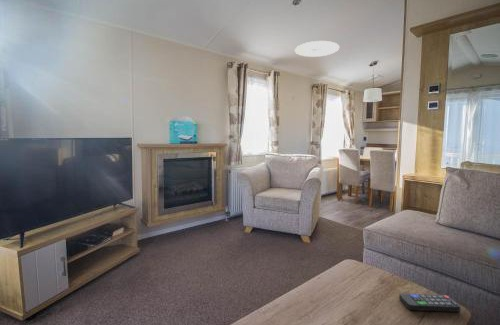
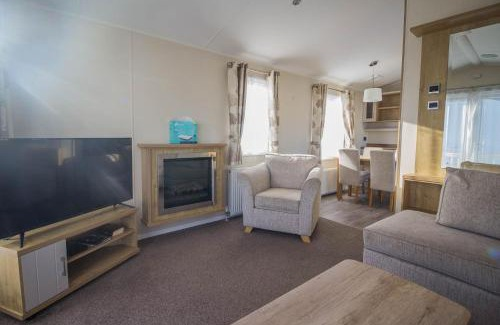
- remote control [398,293,461,313]
- ceiling light [294,40,340,58]
